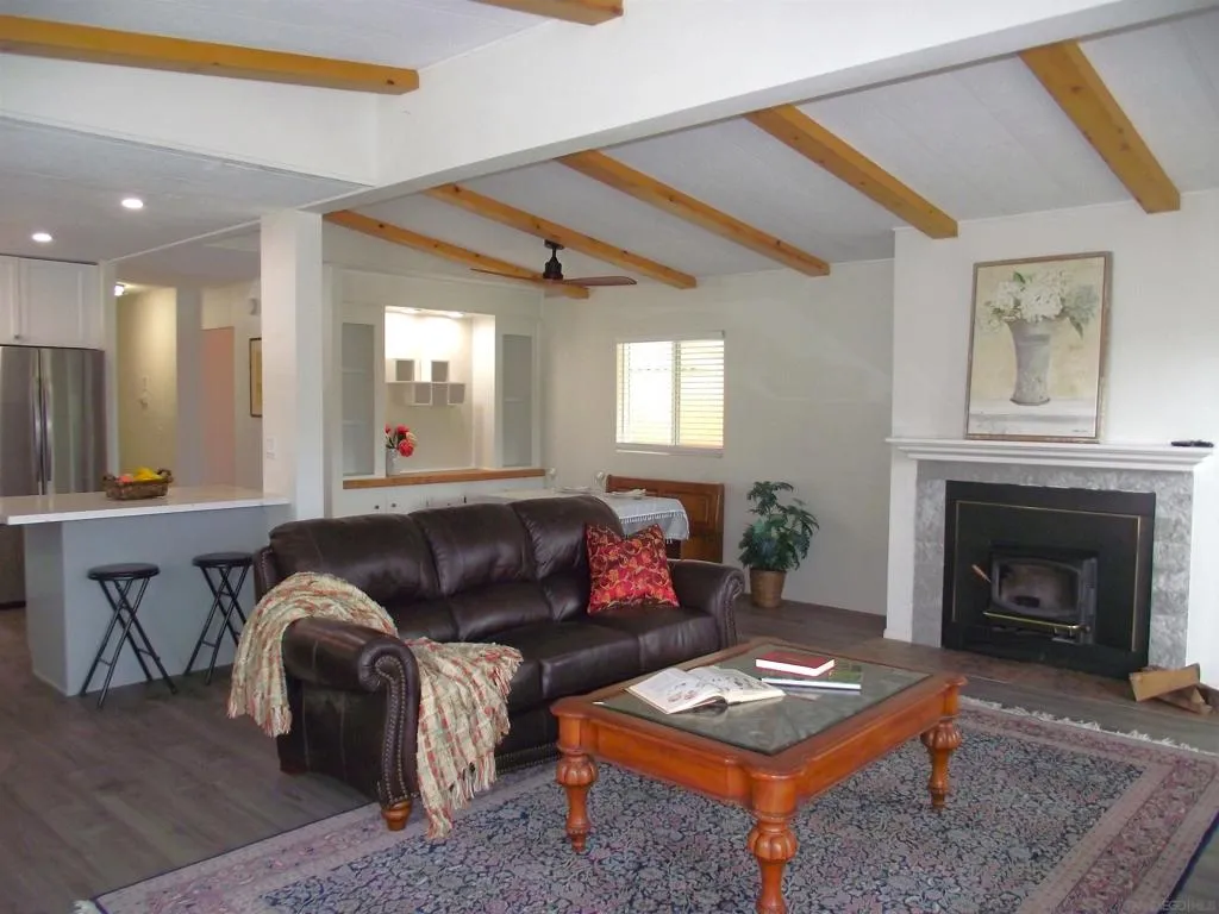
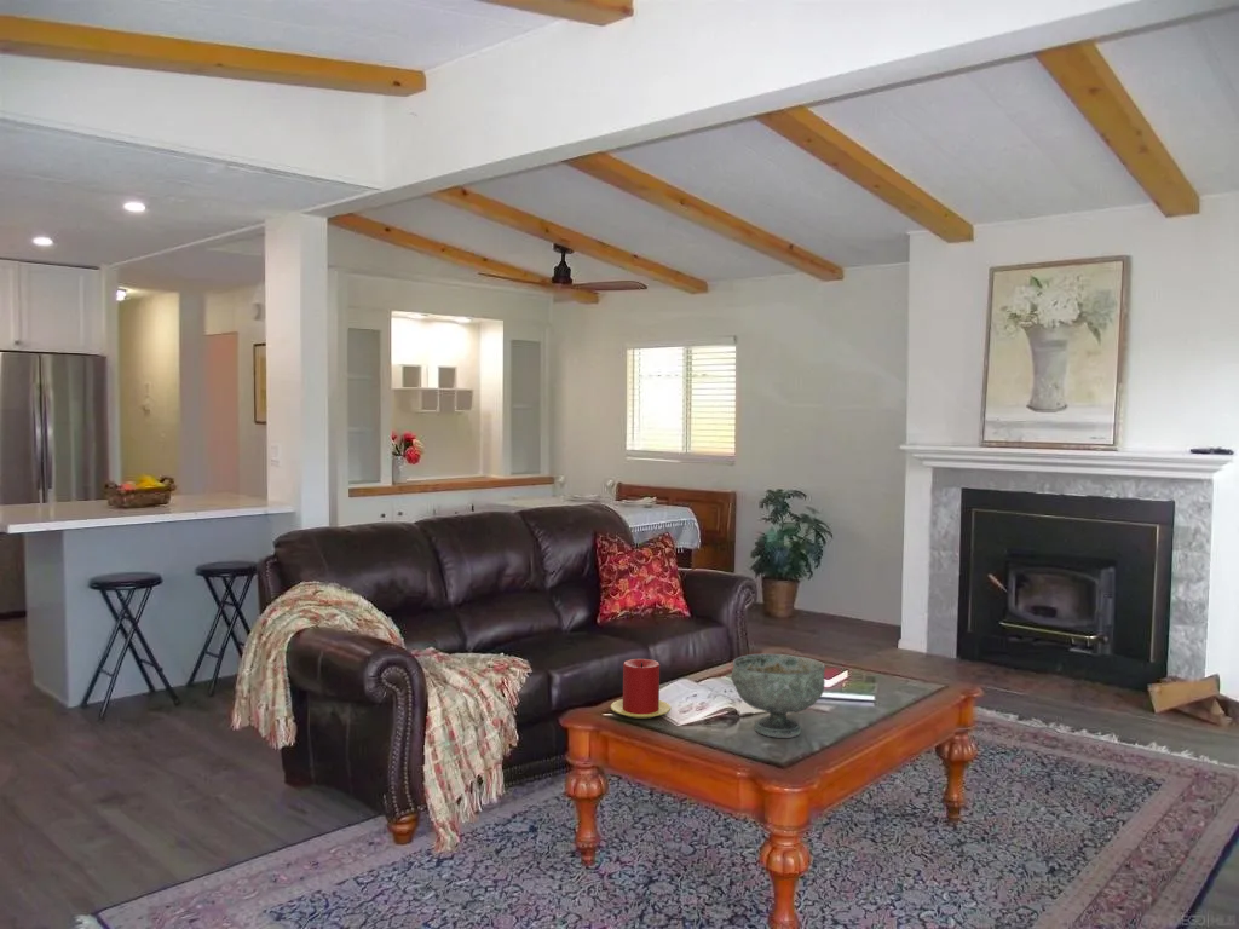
+ decorative bowl [731,653,826,738]
+ candle [610,658,672,720]
